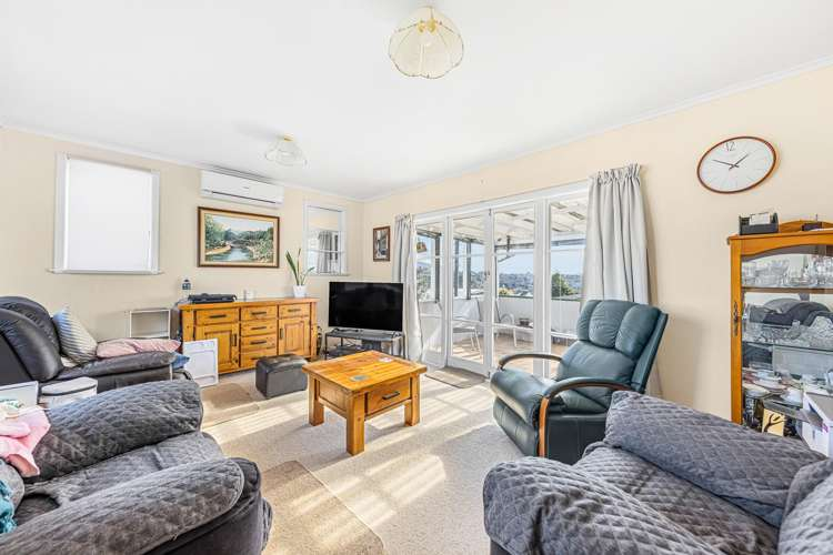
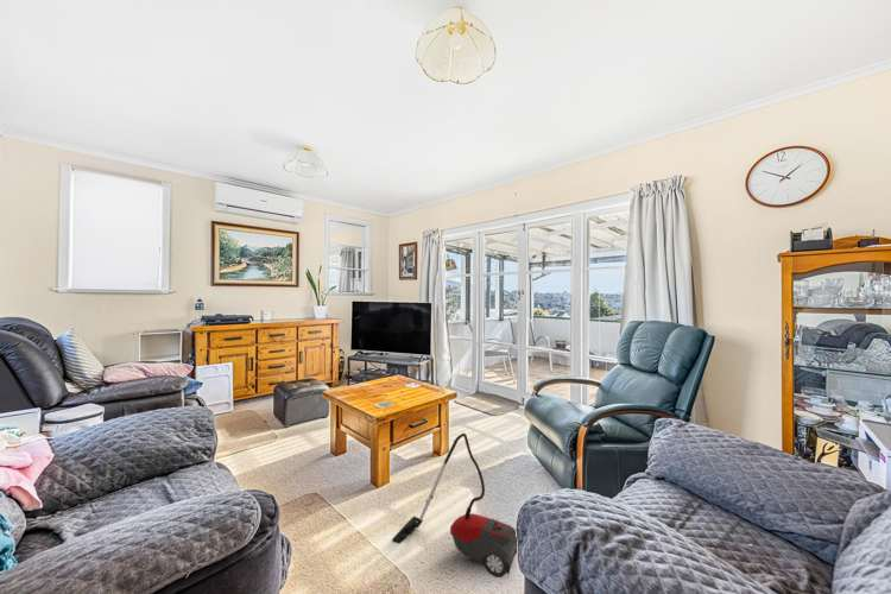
+ vacuum cleaner [391,432,518,579]
